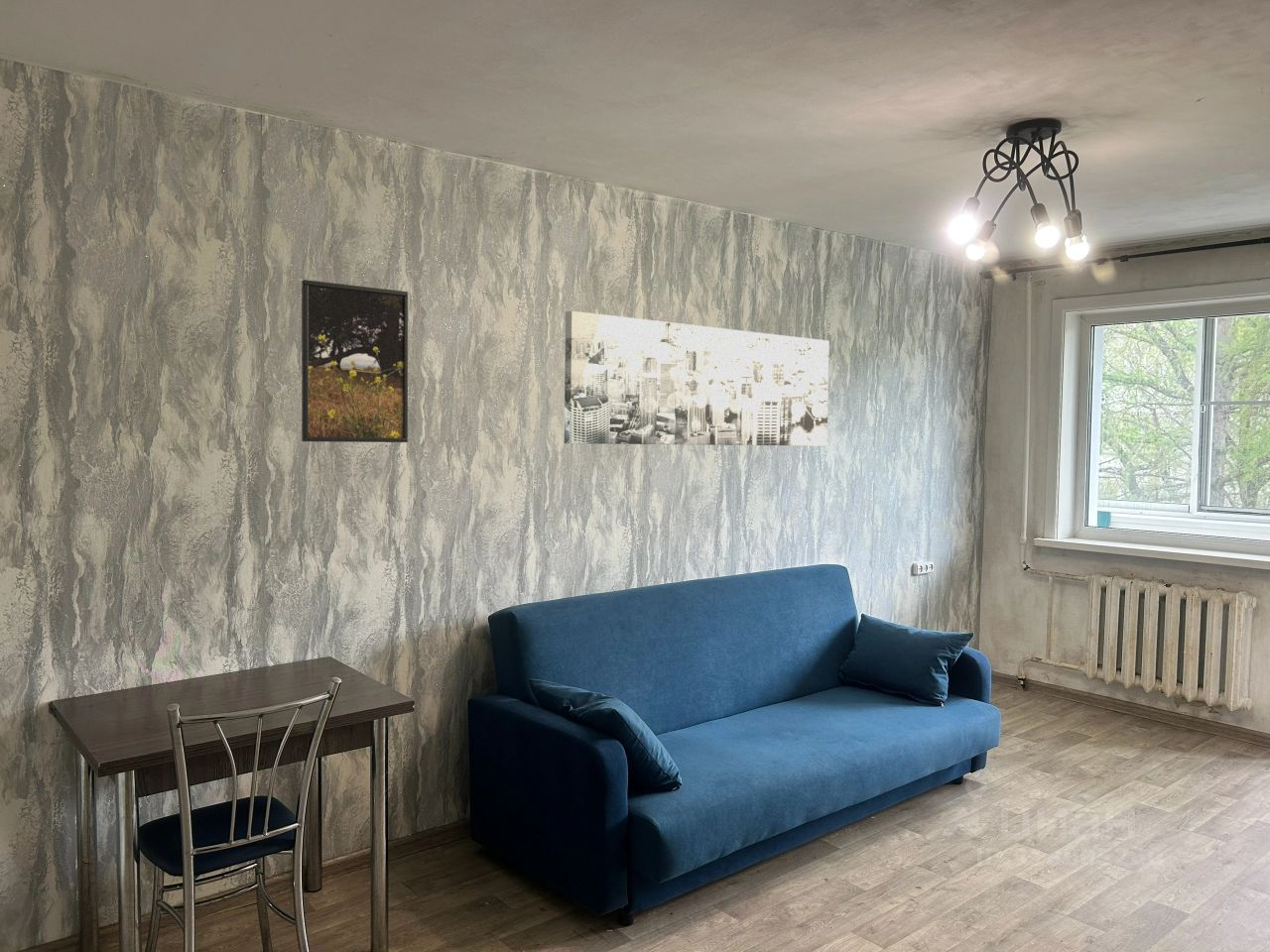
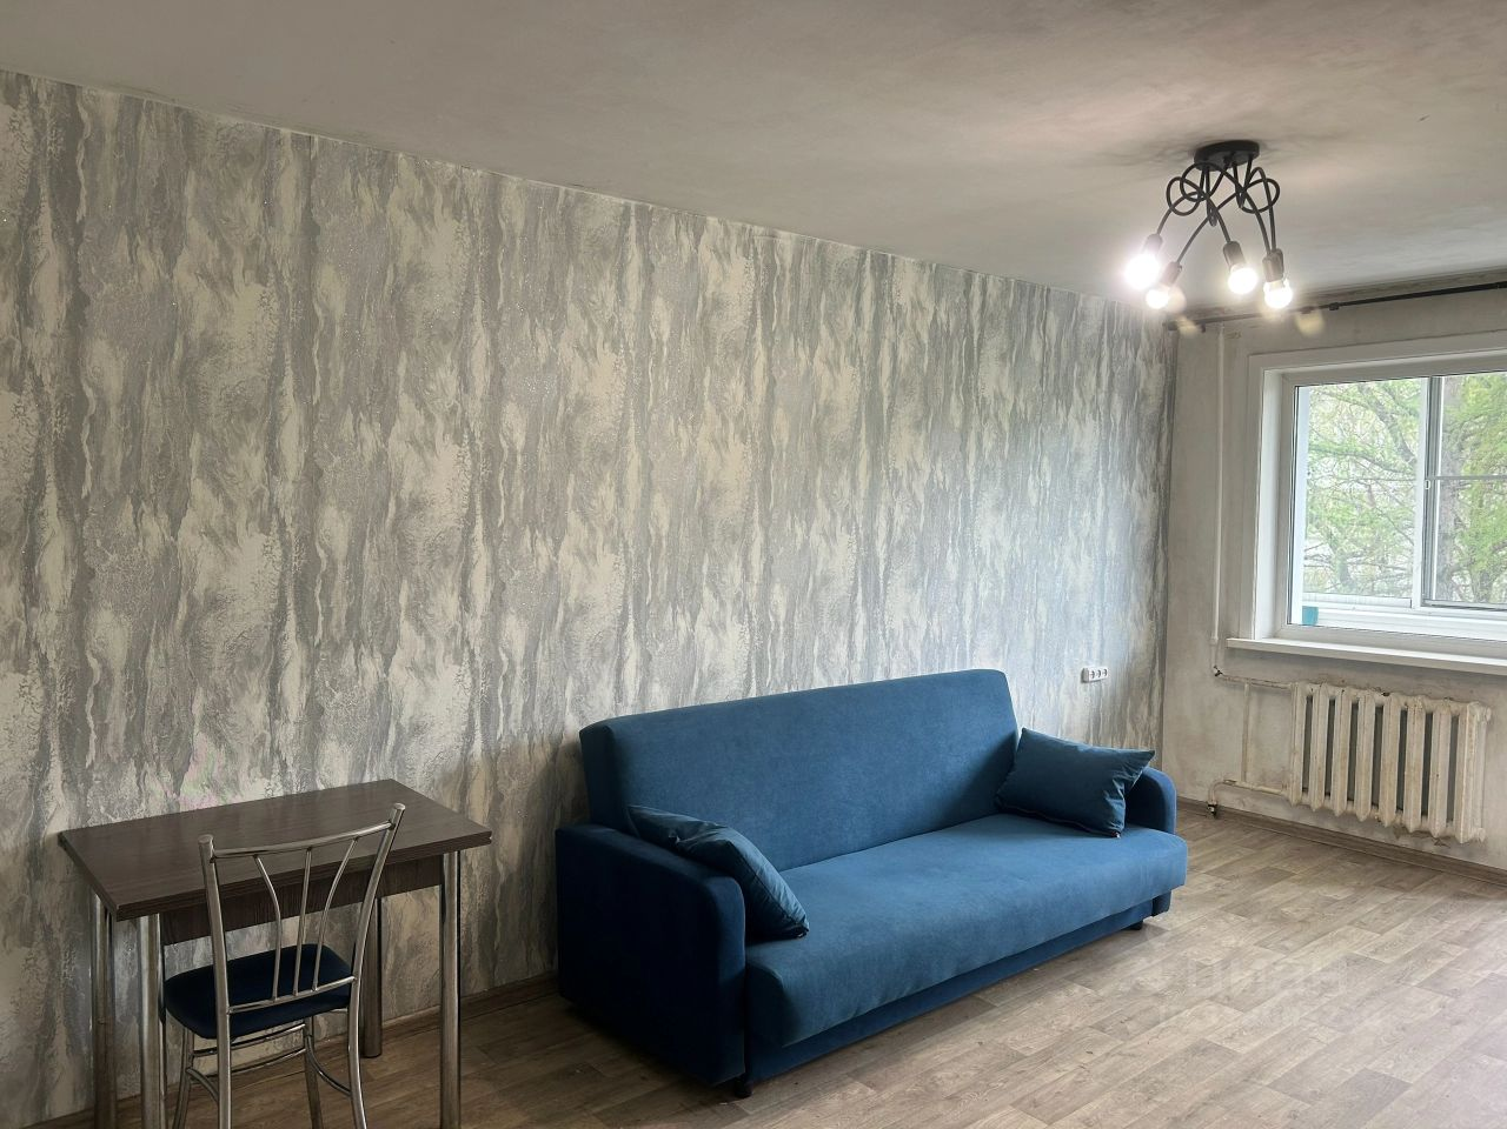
- wall art [564,310,829,447]
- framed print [301,279,409,443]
